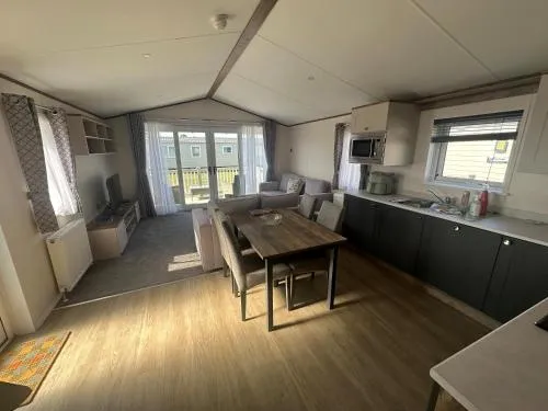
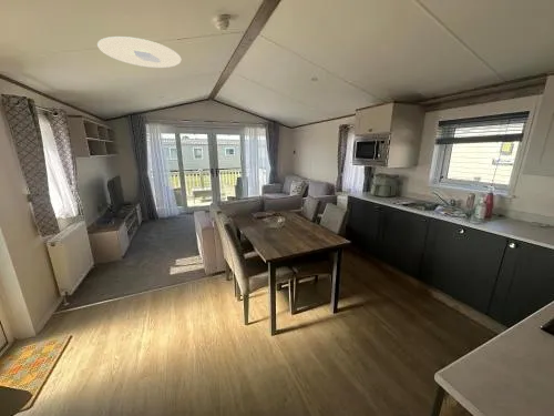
+ ceiling light [96,35,182,69]
